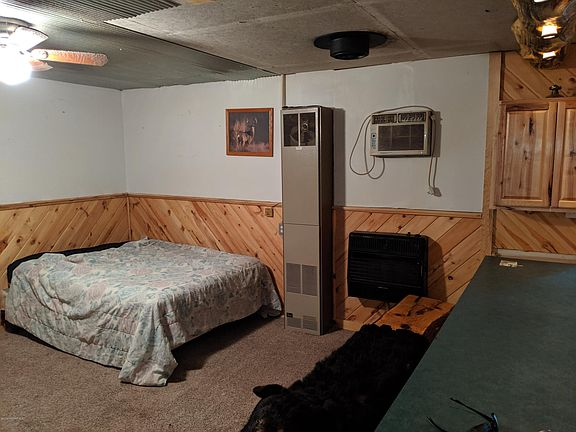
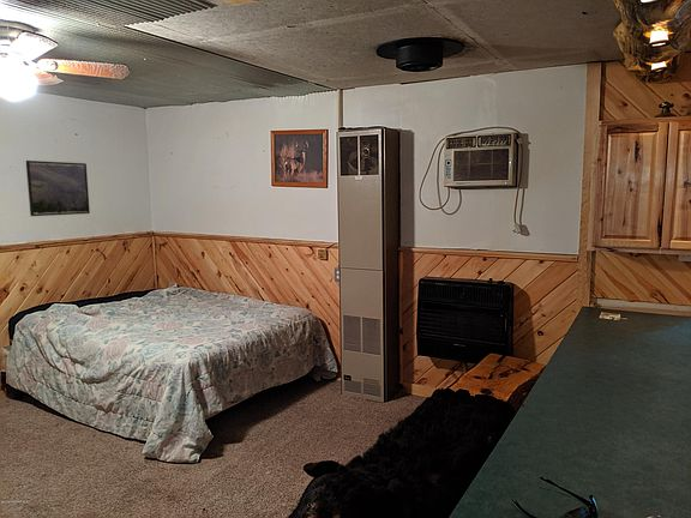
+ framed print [25,159,91,217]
